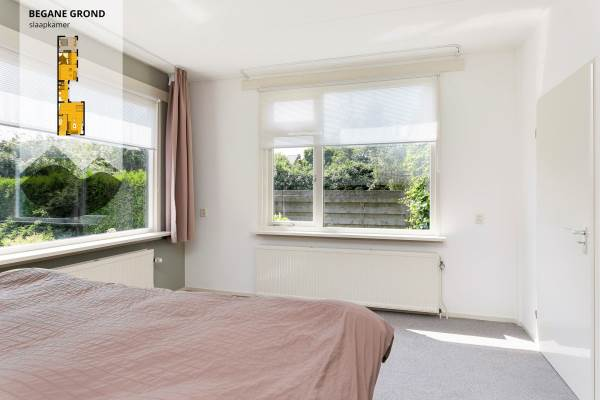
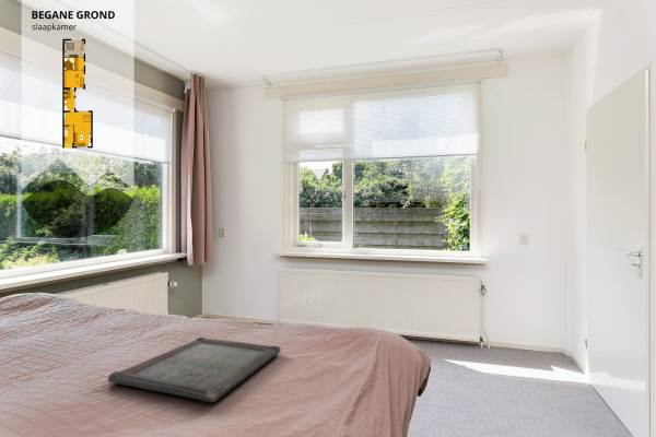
+ serving tray [107,336,282,403]
